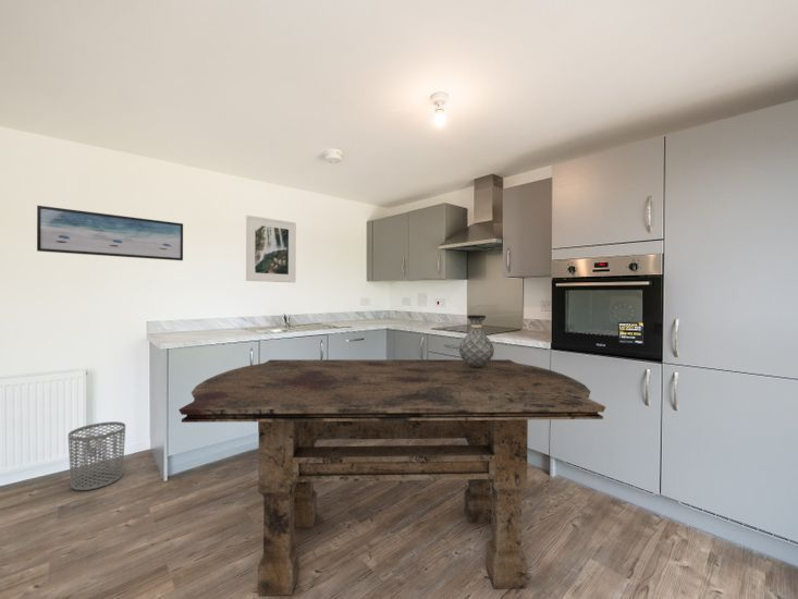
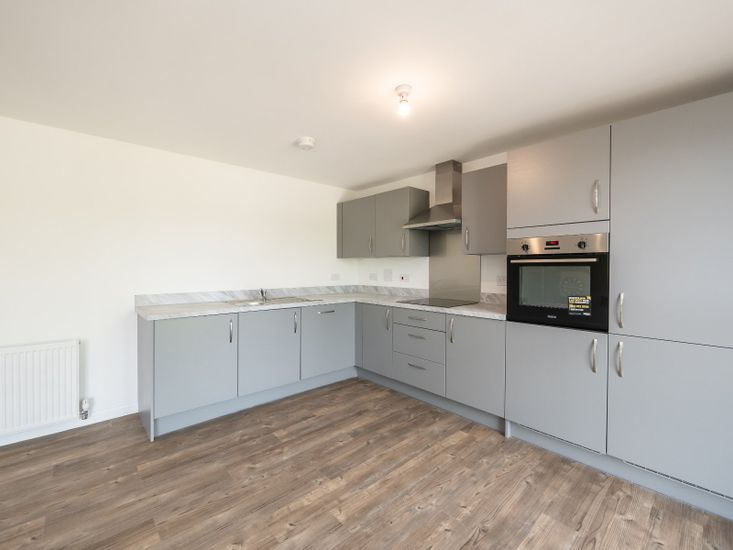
- vase [458,314,495,368]
- wall art [36,205,184,261]
- dining table [177,358,606,597]
- waste bin [67,420,126,491]
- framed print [245,215,297,283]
